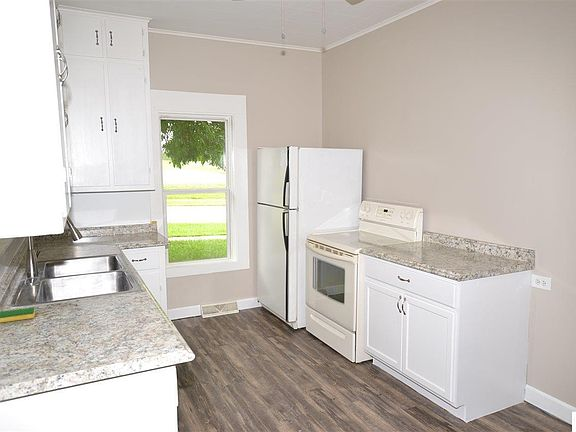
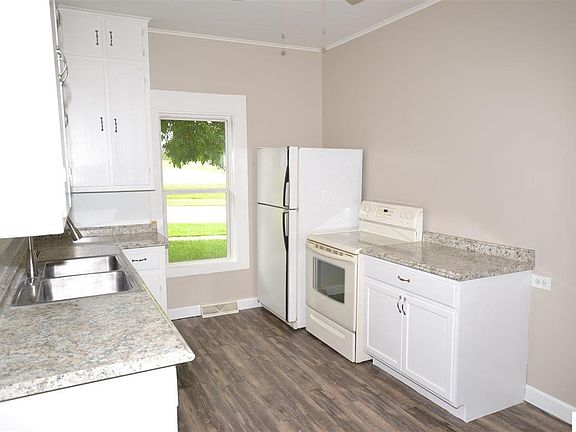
- dish sponge [0,306,36,324]
